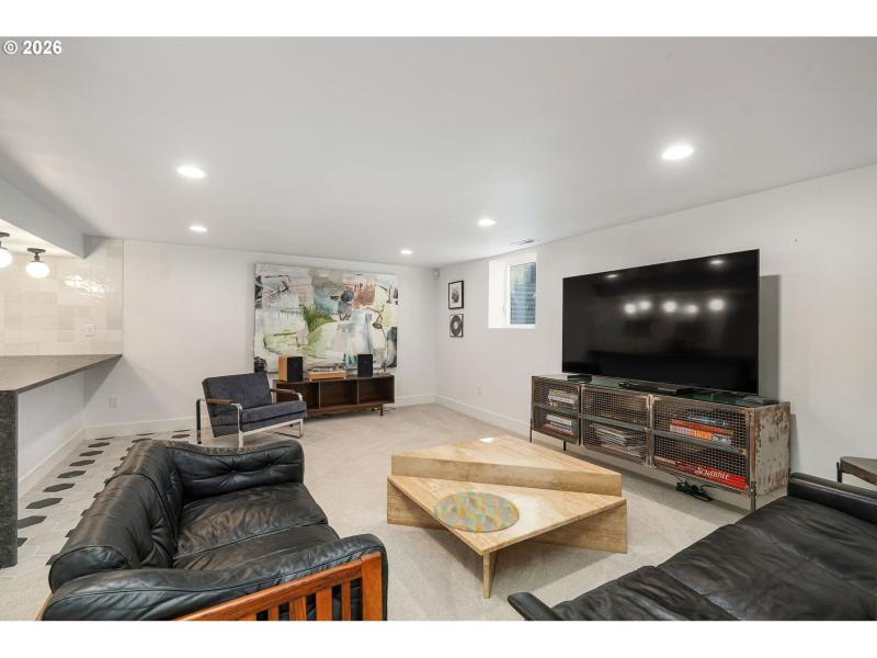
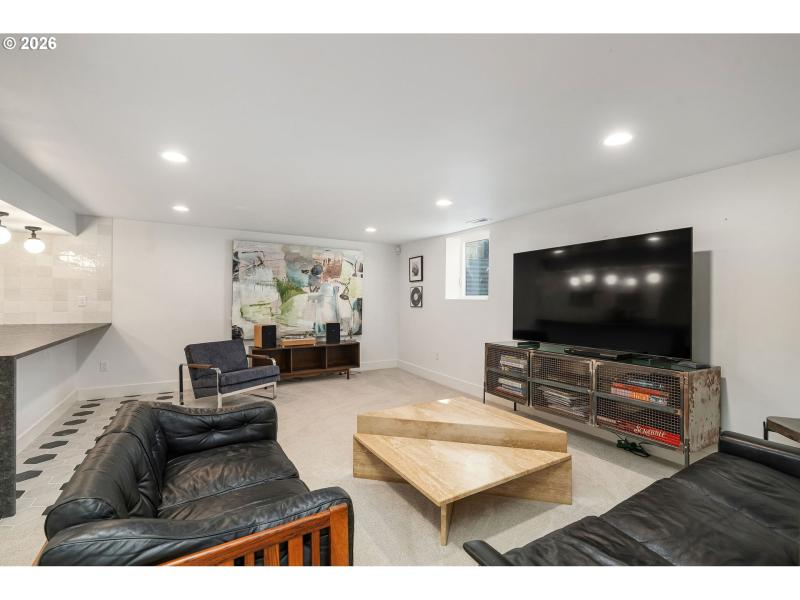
- decorative tray [434,490,520,533]
